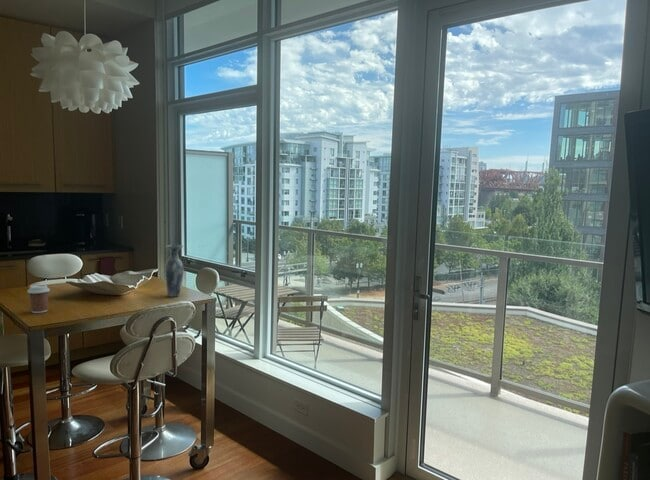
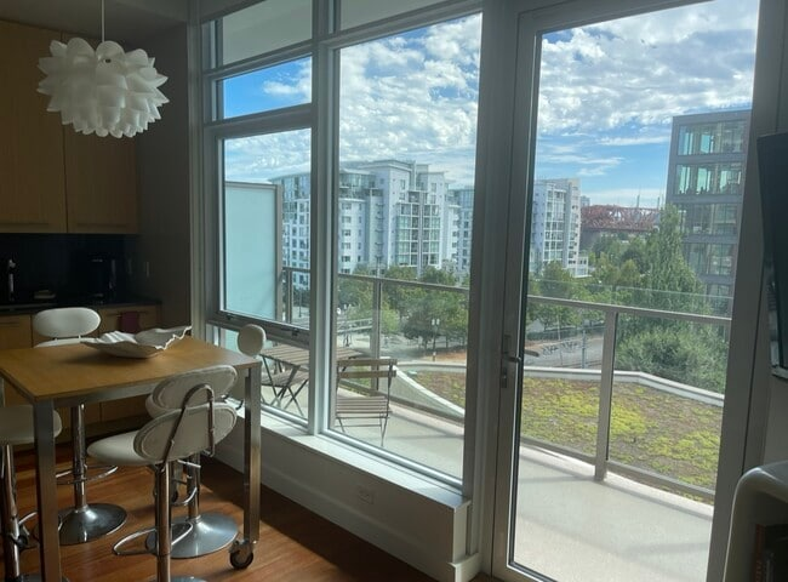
- coffee cup [27,284,51,314]
- vase [164,244,185,298]
